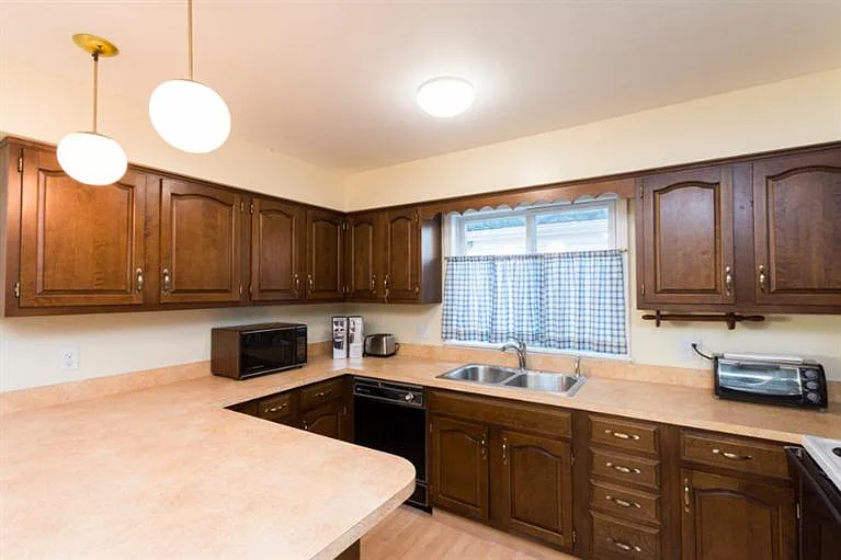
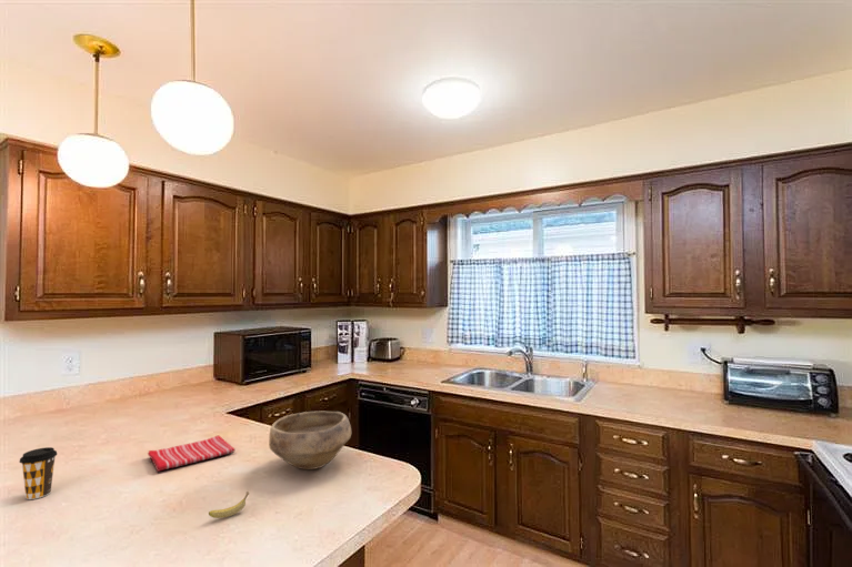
+ coffee cup [18,446,58,500]
+ bowl [268,411,352,470]
+ banana [208,490,250,519]
+ dish towel [147,435,237,473]
